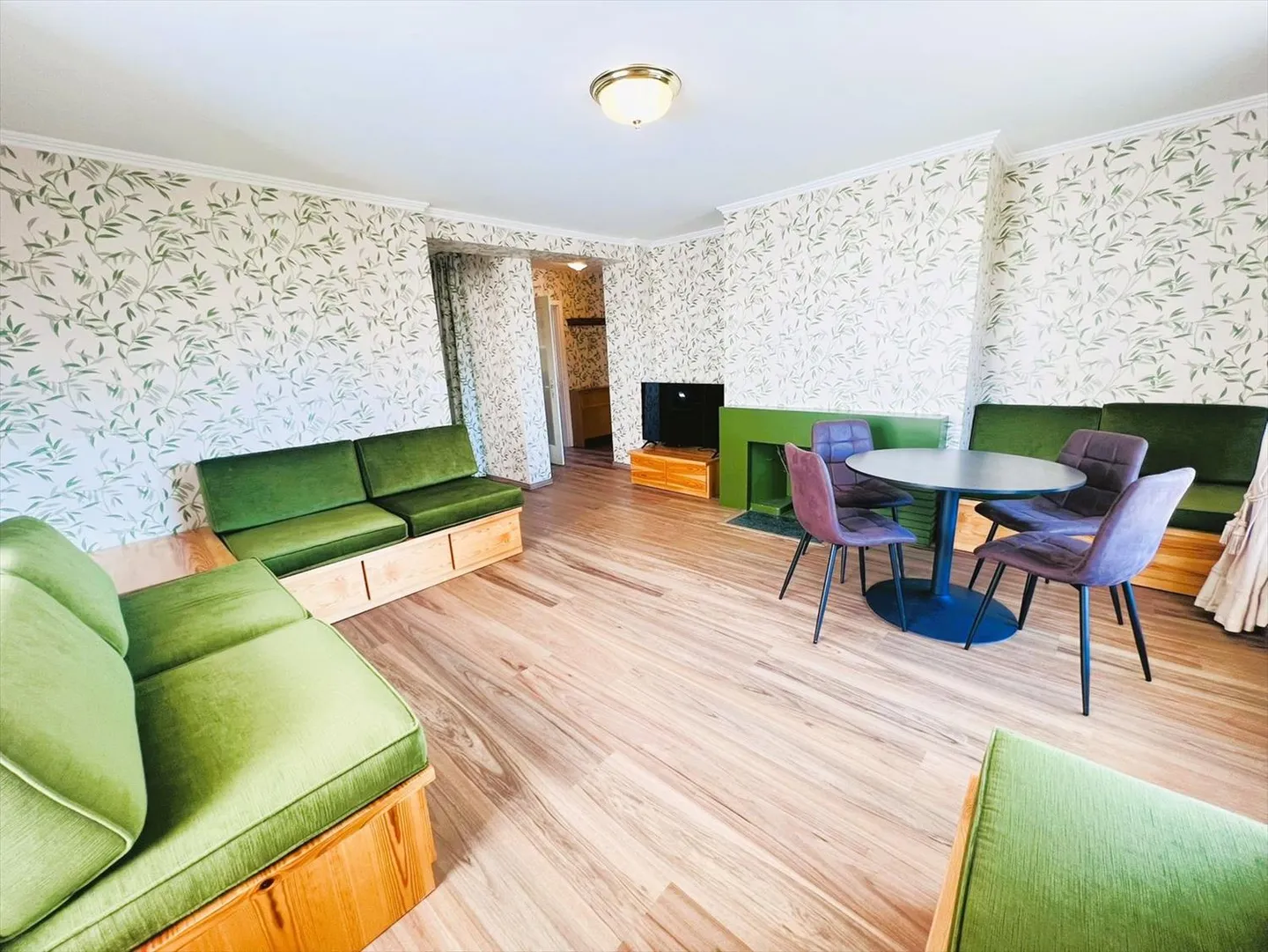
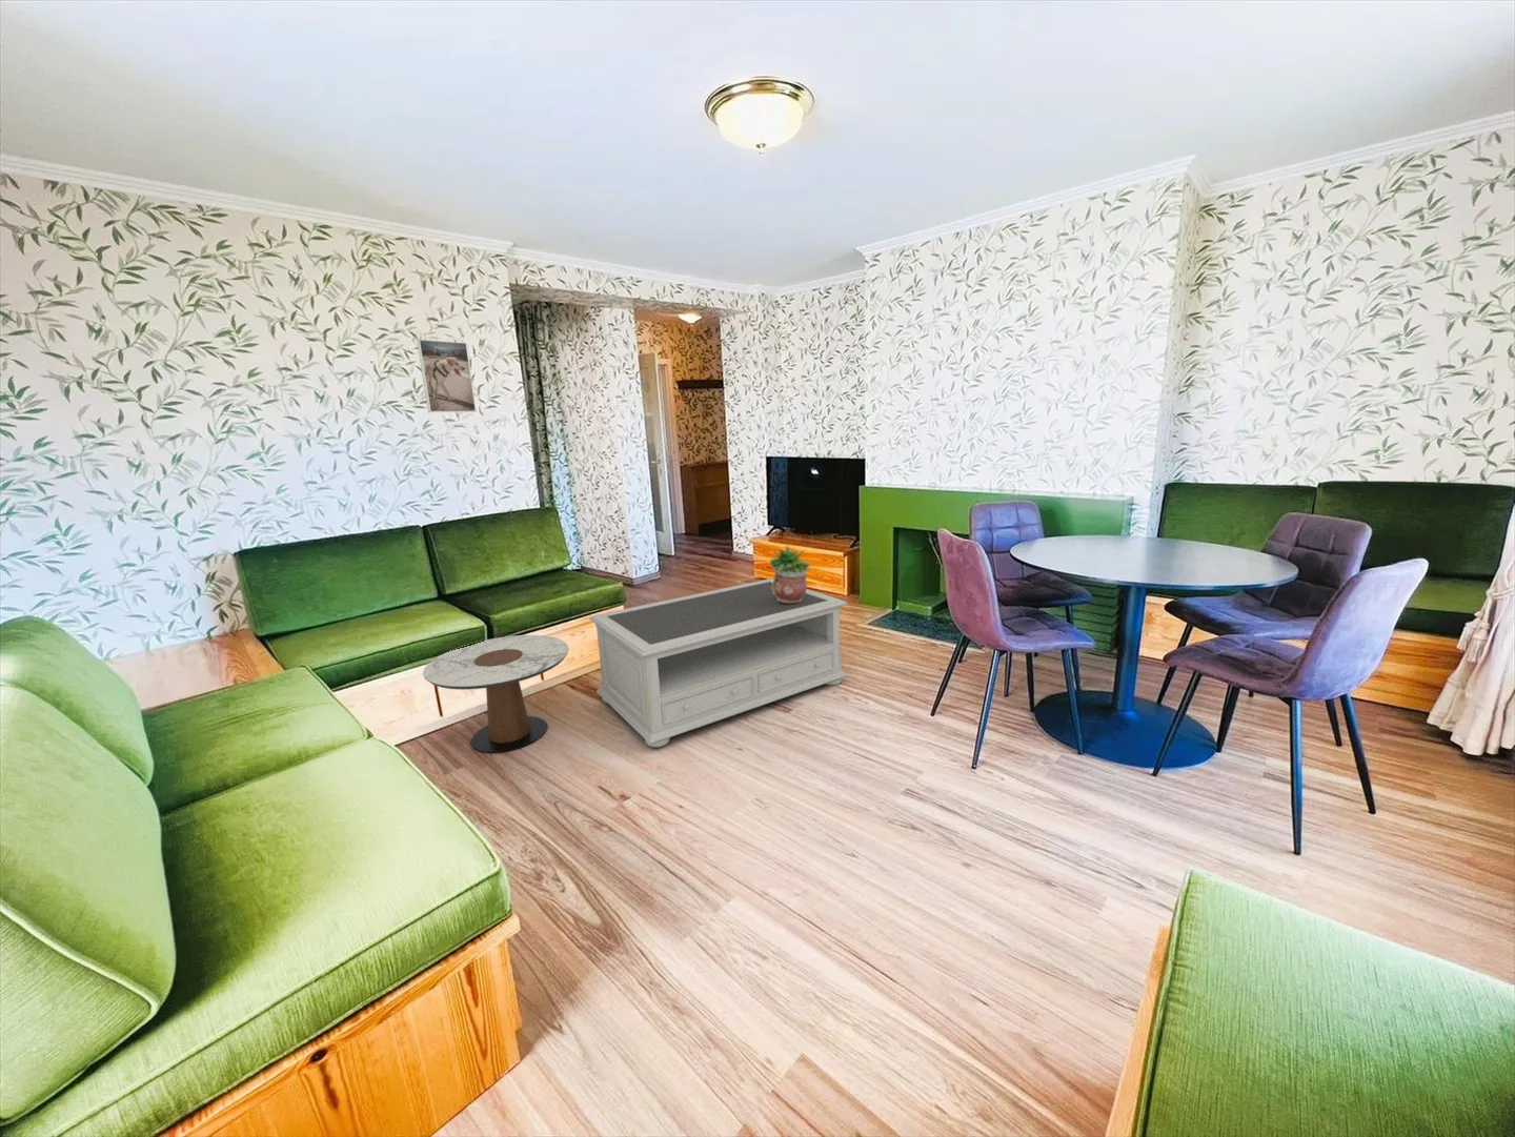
+ potted plant [768,542,814,603]
+ side table [422,634,569,754]
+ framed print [416,339,477,413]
+ coffee table [588,577,849,748]
